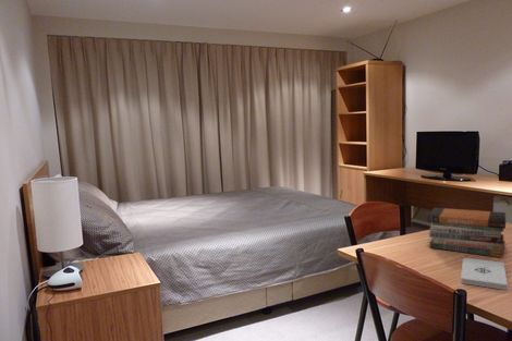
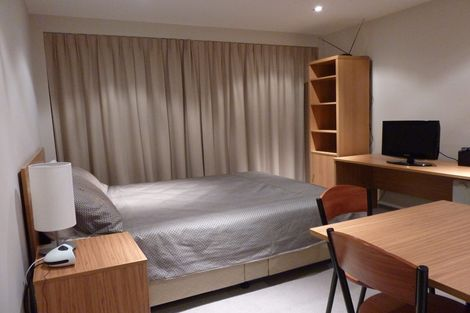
- book stack [427,207,508,259]
- notepad [460,257,509,291]
